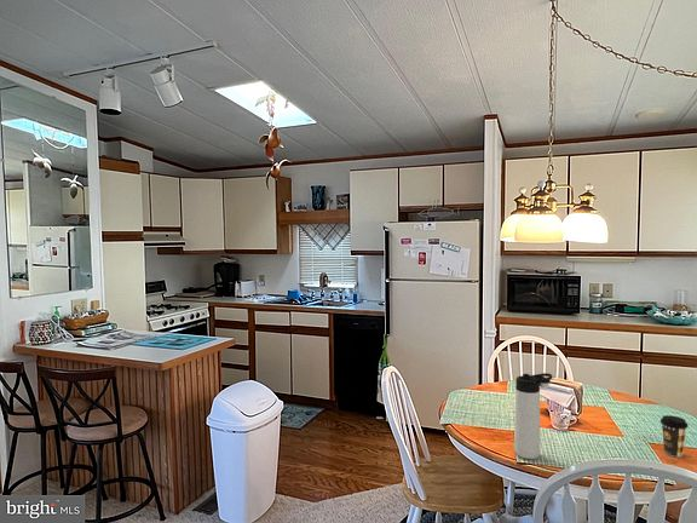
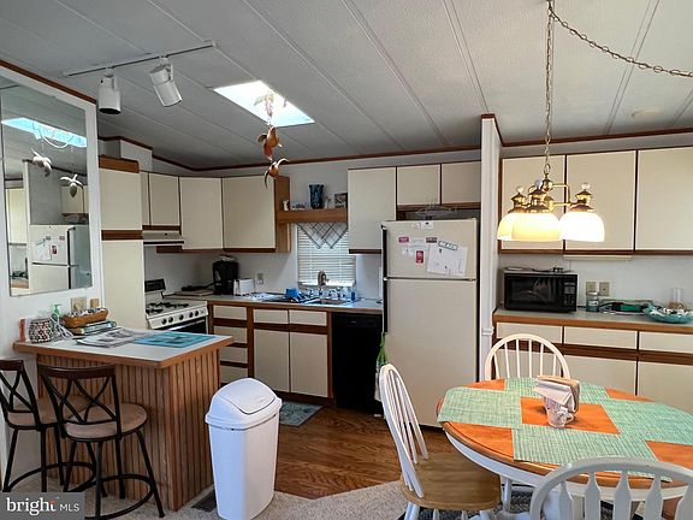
- coffee cup [659,414,690,459]
- thermos bottle [513,372,553,460]
